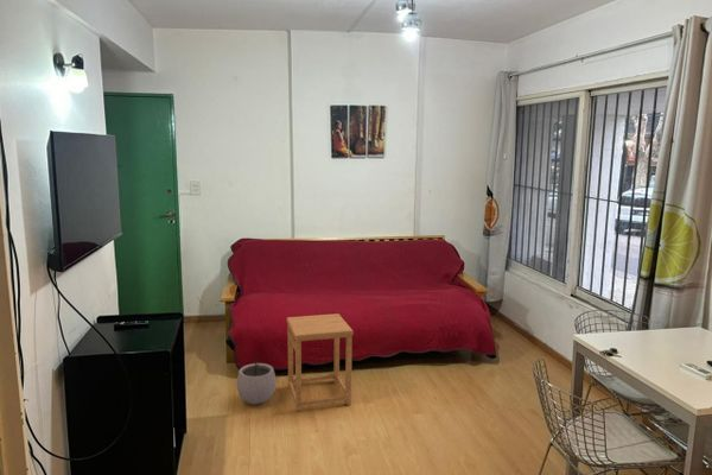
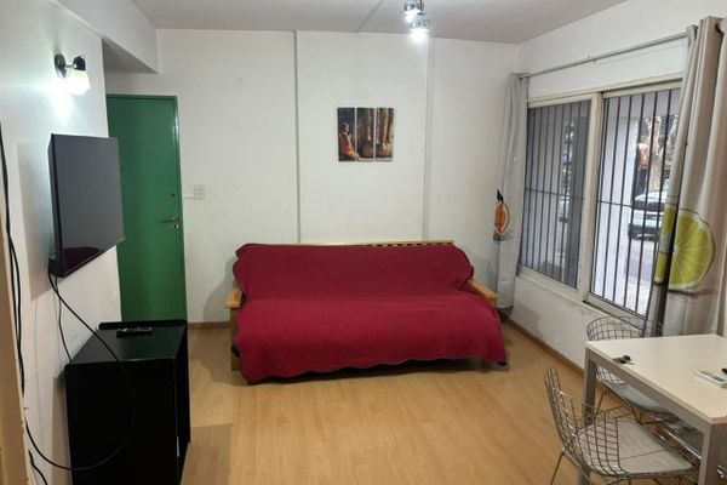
- side table [286,312,354,412]
- plant pot [236,354,276,405]
